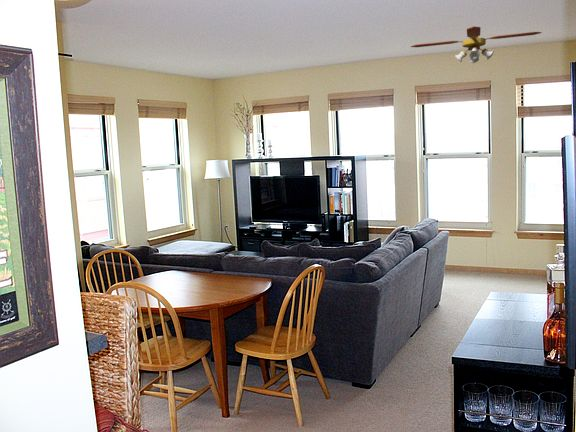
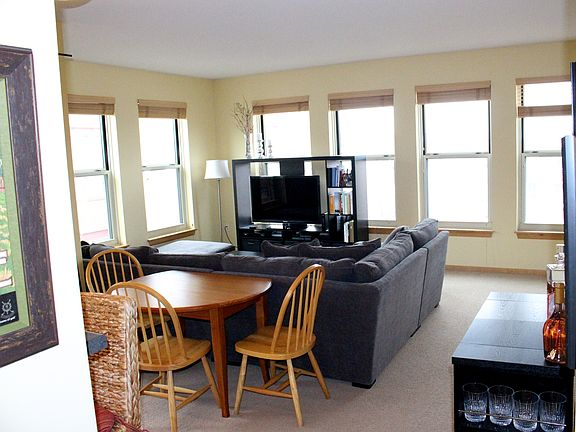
- ceiling fan [409,25,542,64]
